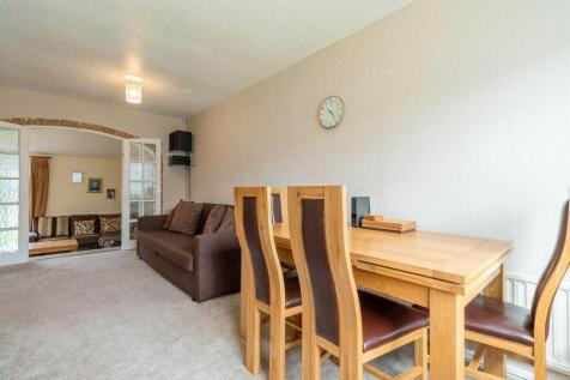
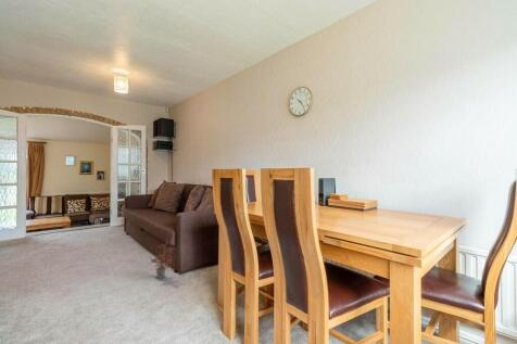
+ potted plant [149,239,177,280]
